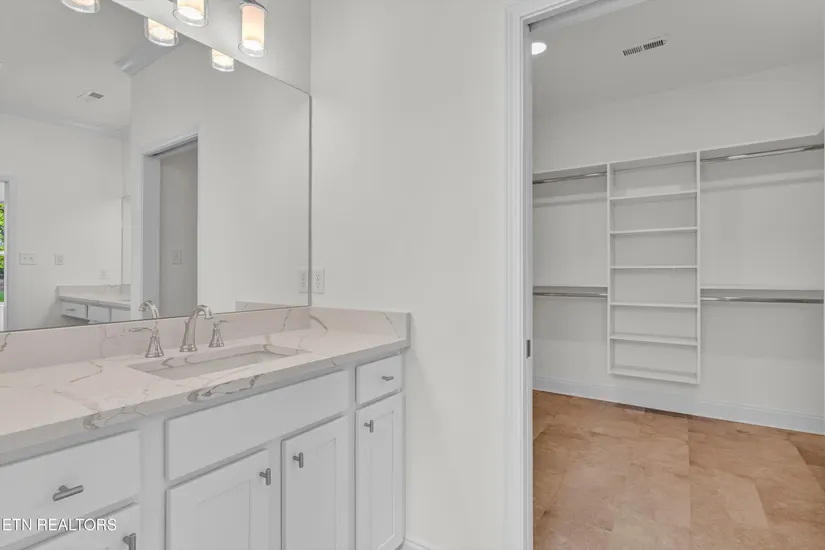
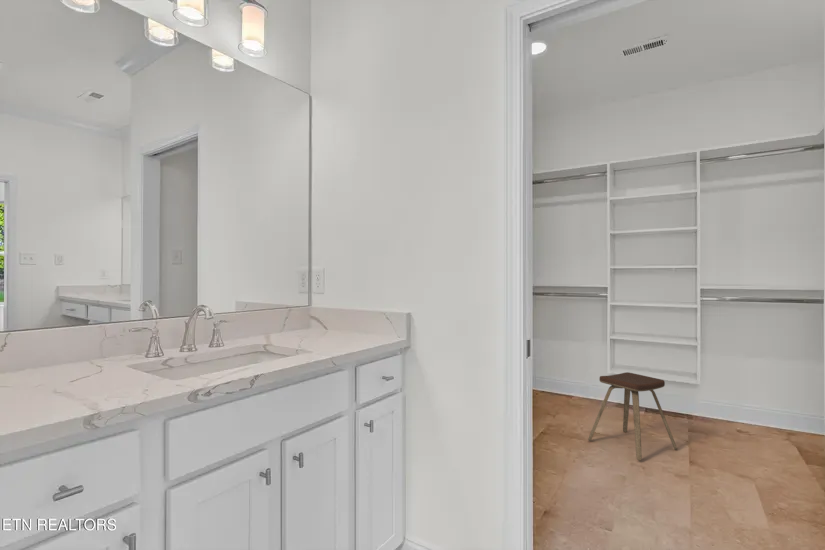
+ music stool [587,371,678,462]
